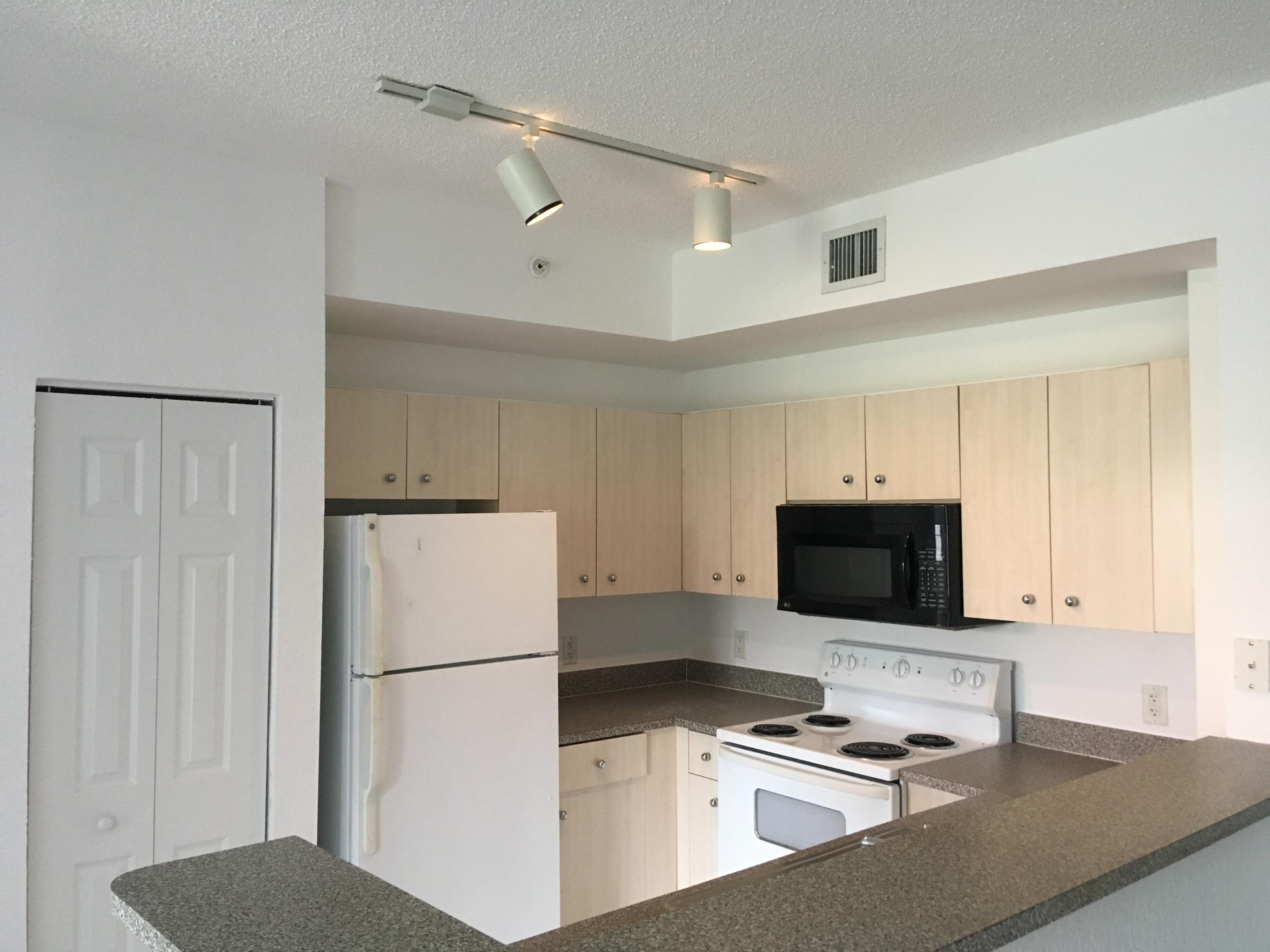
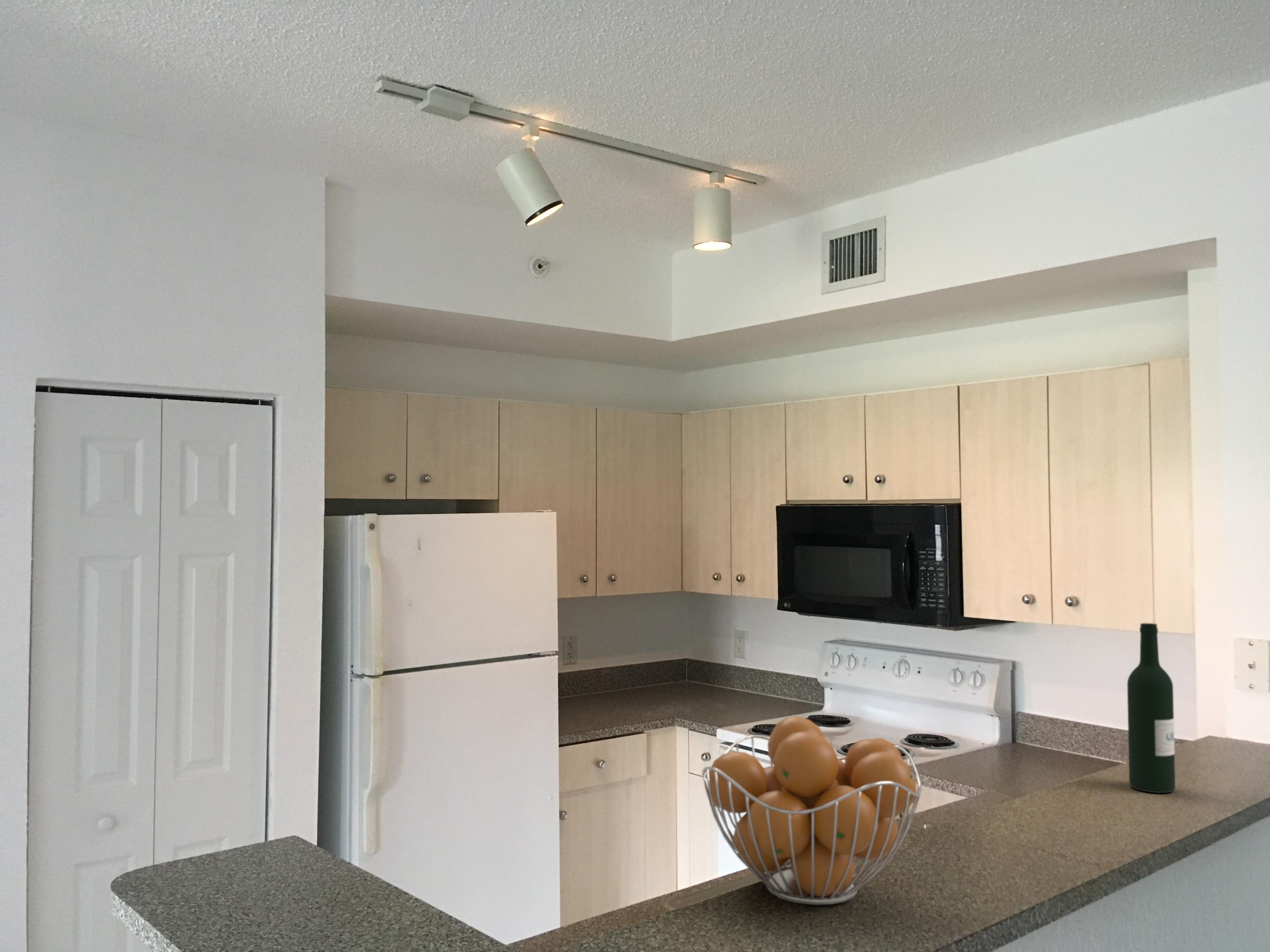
+ fruit basket [701,716,922,905]
+ wine bottle [1127,623,1176,793]
